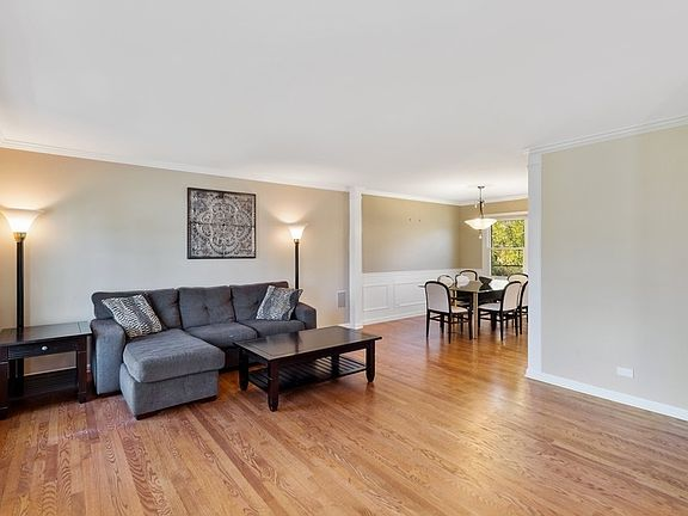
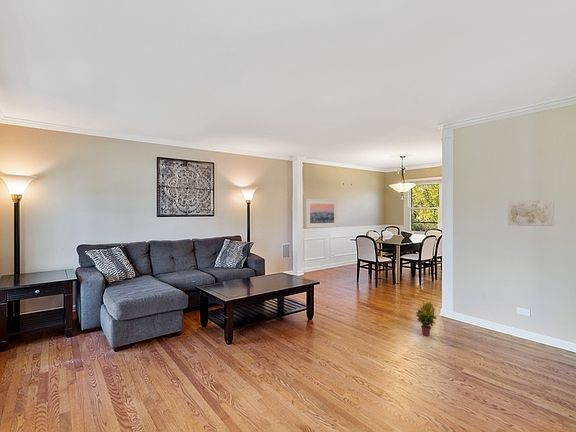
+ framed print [305,198,338,229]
+ wall art [507,199,555,227]
+ potted plant [415,300,438,337]
